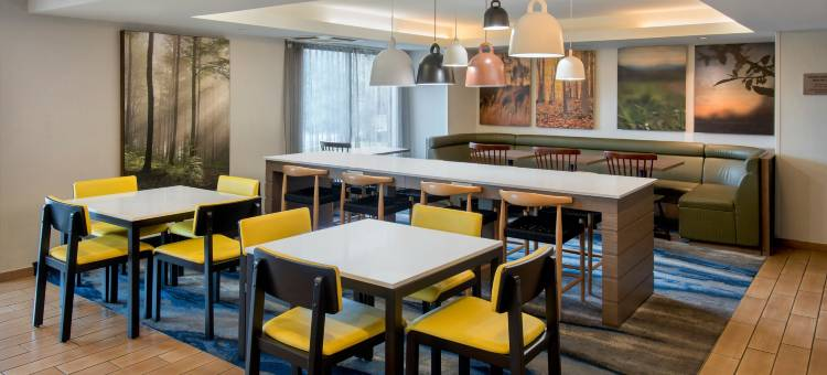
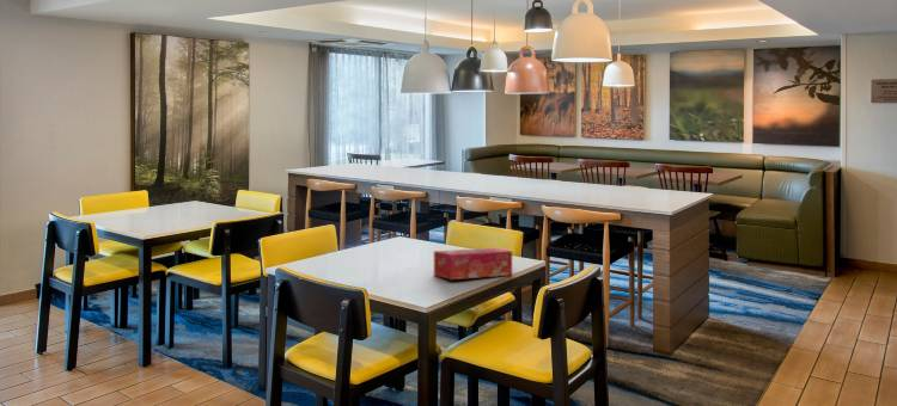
+ tissue box [433,247,513,281]
